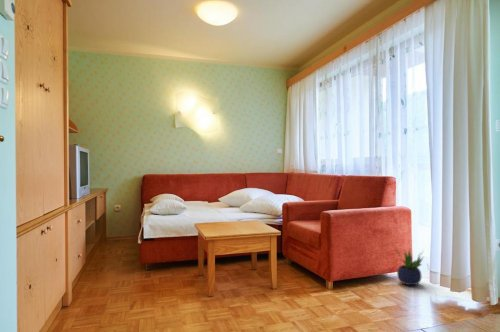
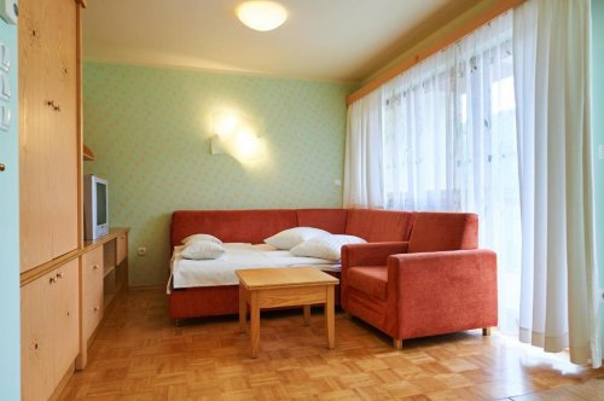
- potted plant [394,247,425,286]
